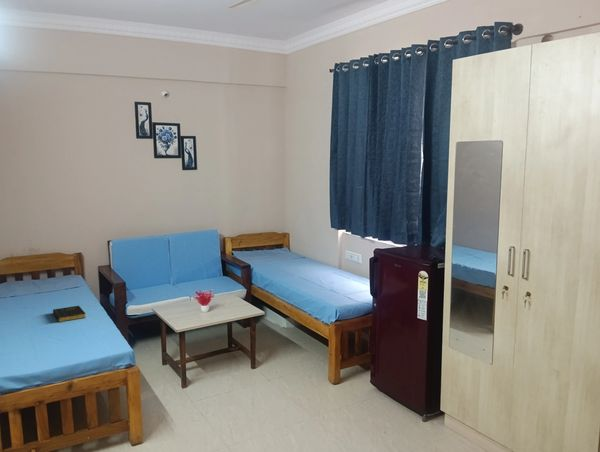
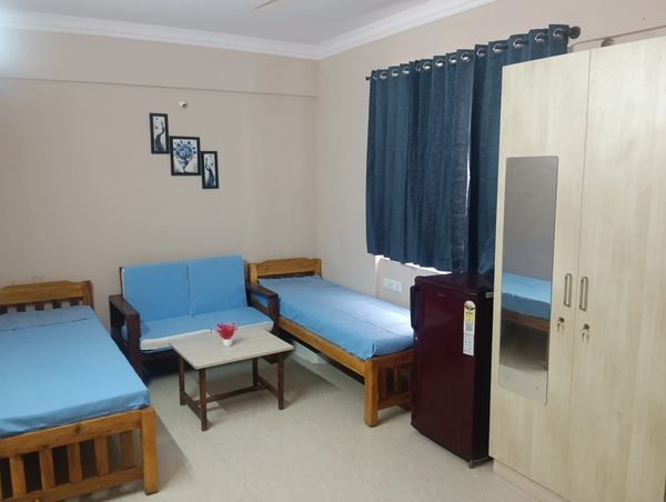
- book [52,305,87,323]
